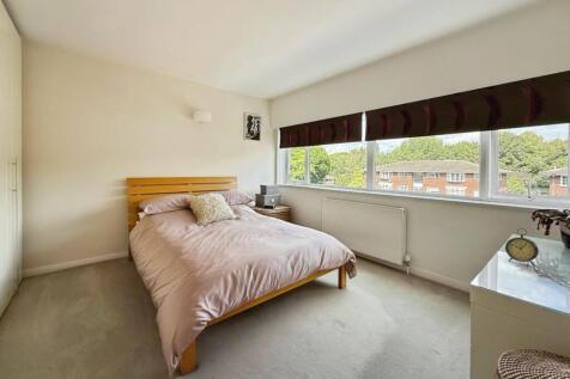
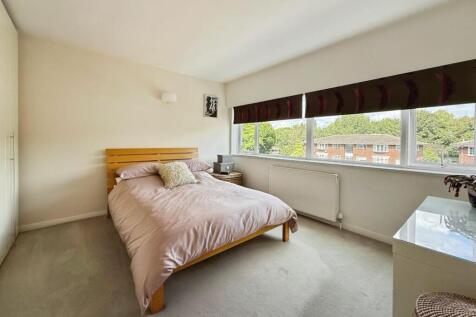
- alarm clock [504,227,540,267]
